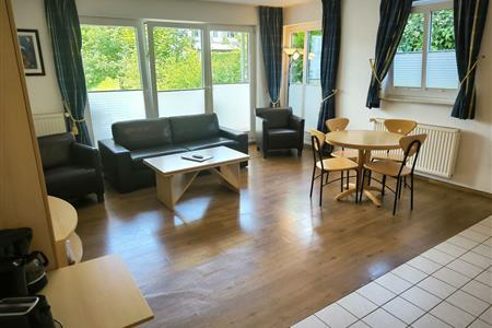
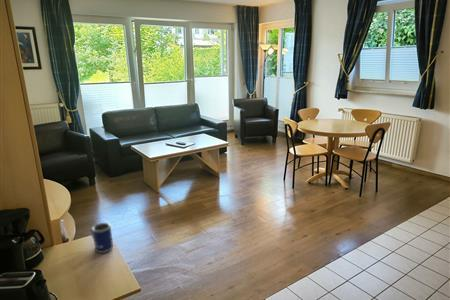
+ mug [89,222,114,254]
